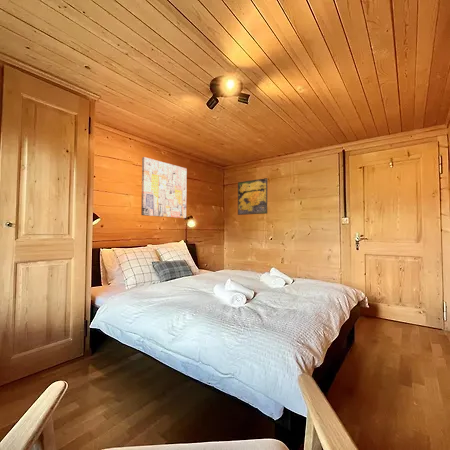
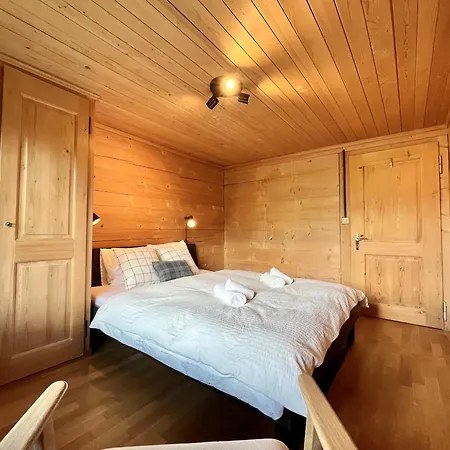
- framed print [237,177,268,216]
- wall art [140,156,188,219]
